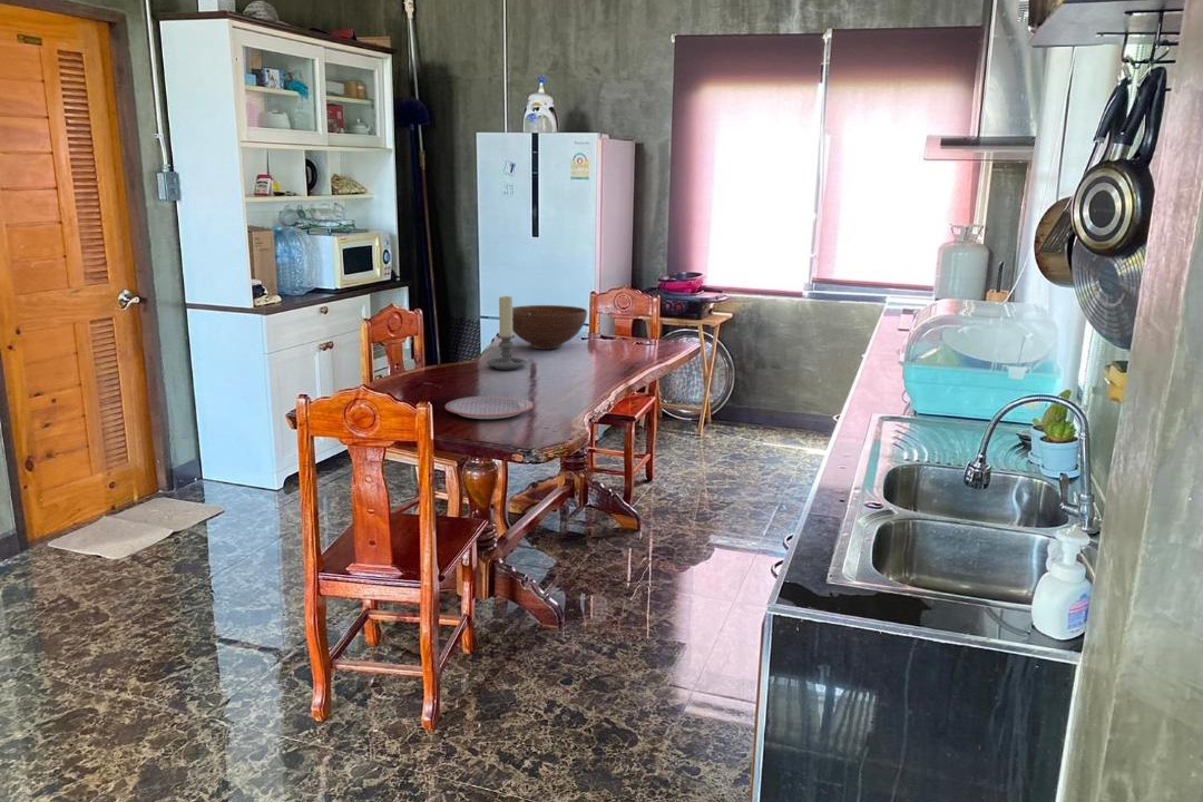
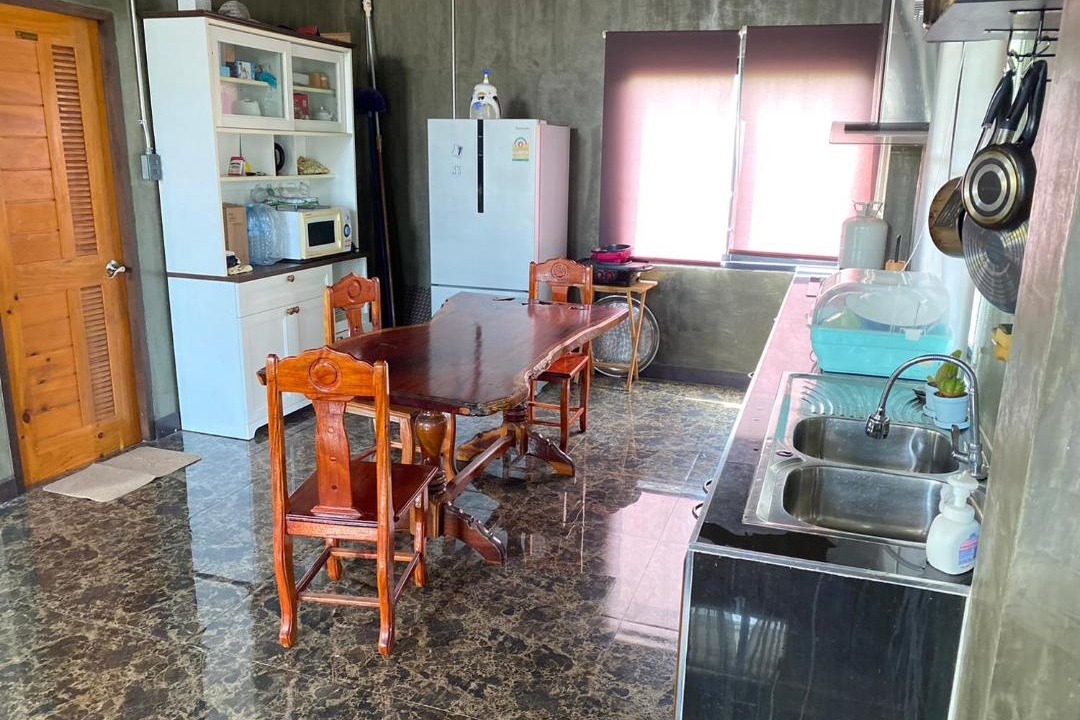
- plate [444,394,535,420]
- candle holder [486,295,527,371]
- fruit bowl [512,304,588,350]
